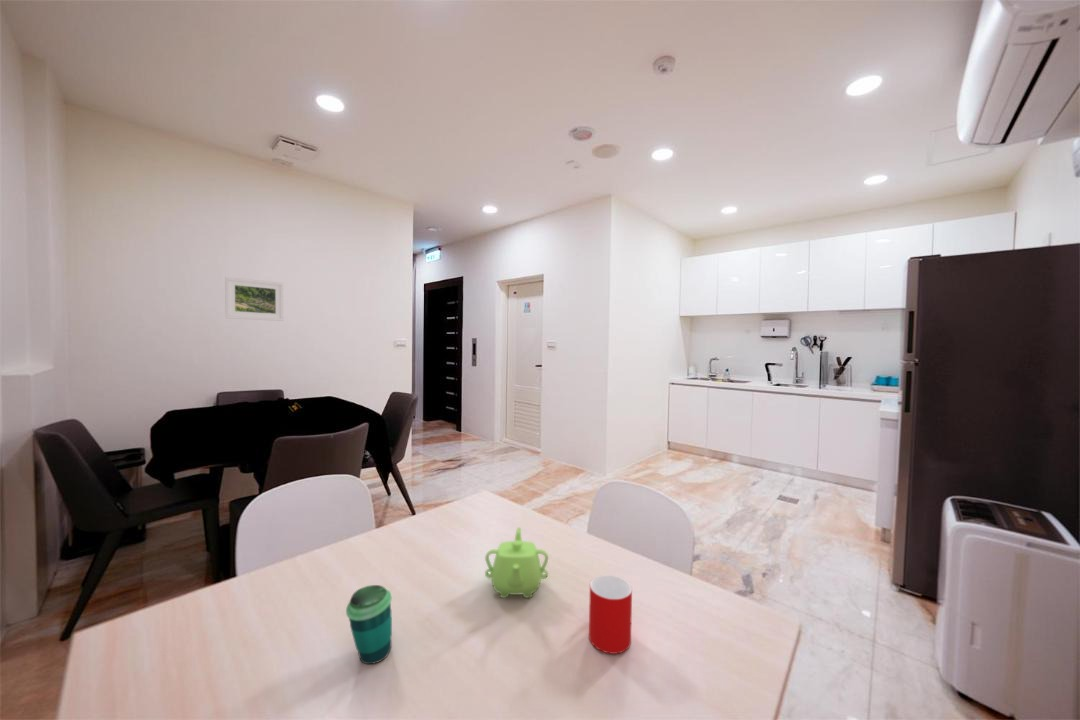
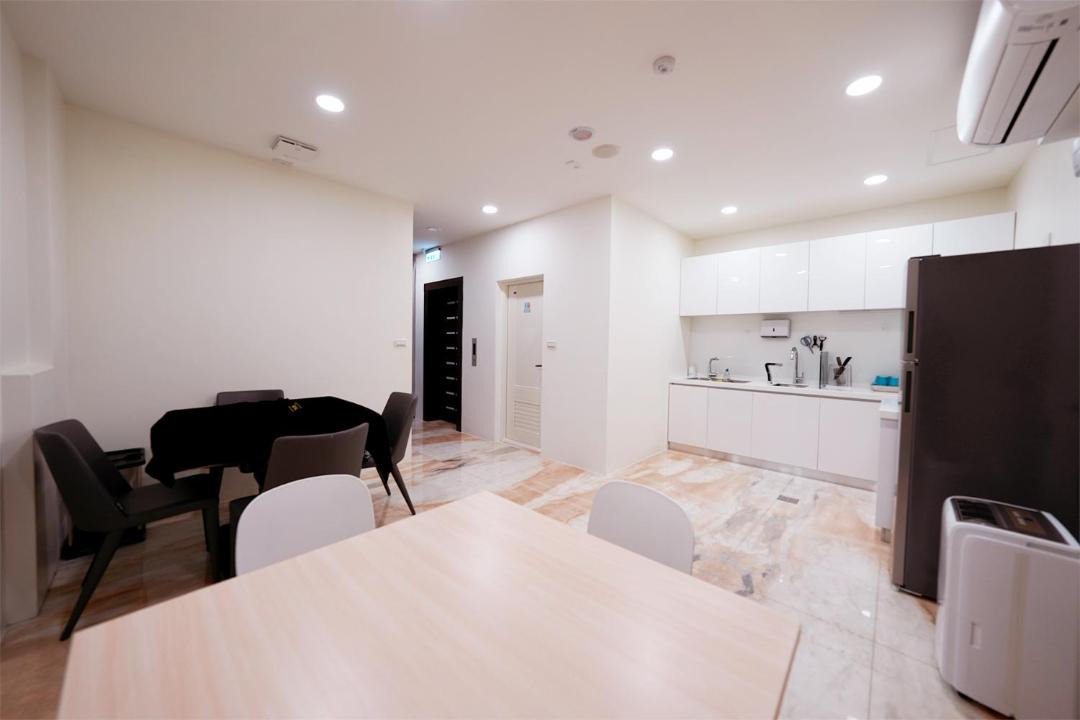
- cup [345,584,393,665]
- cup [588,574,633,655]
- teapot [484,526,549,599]
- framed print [224,276,285,322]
